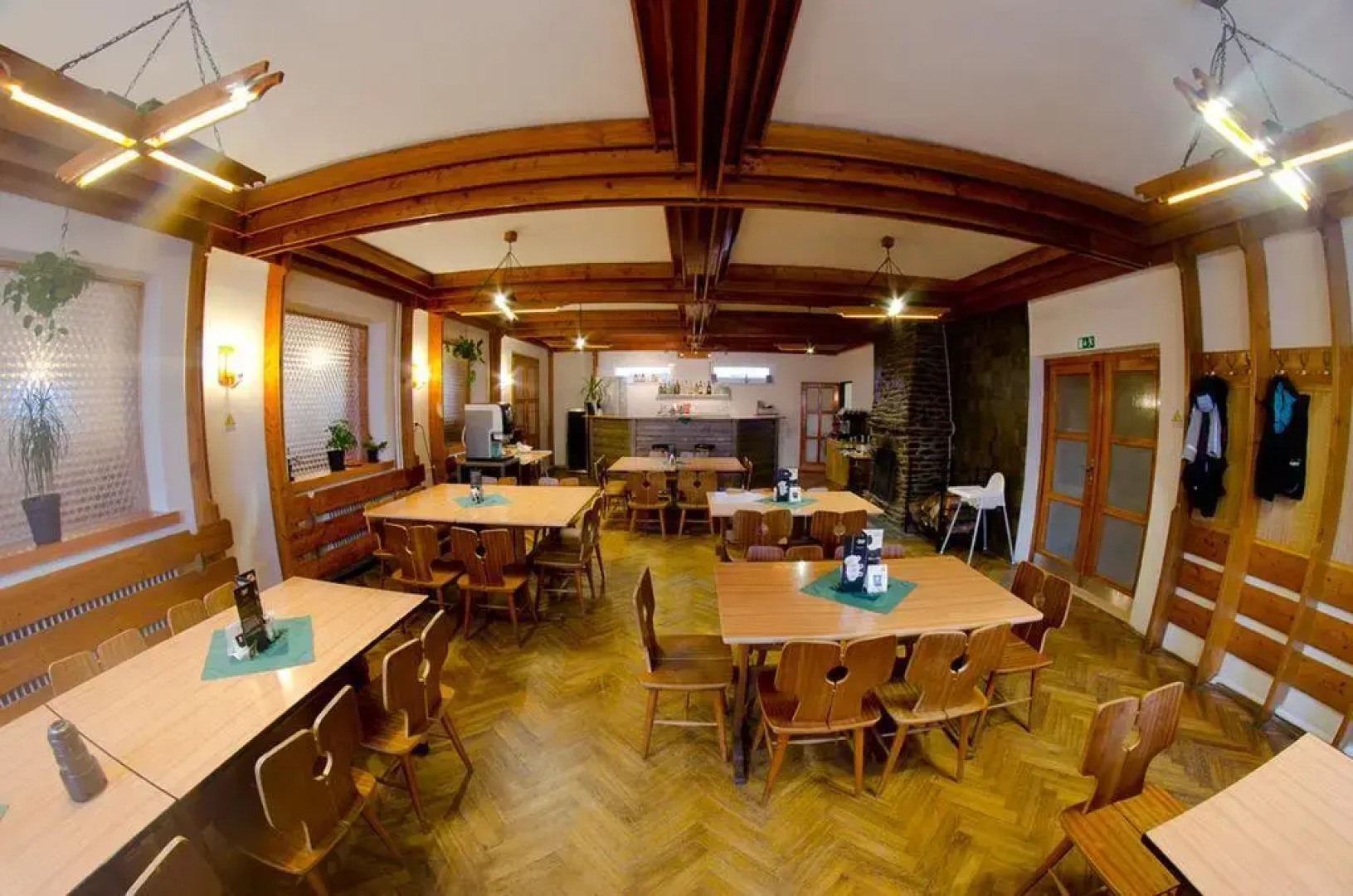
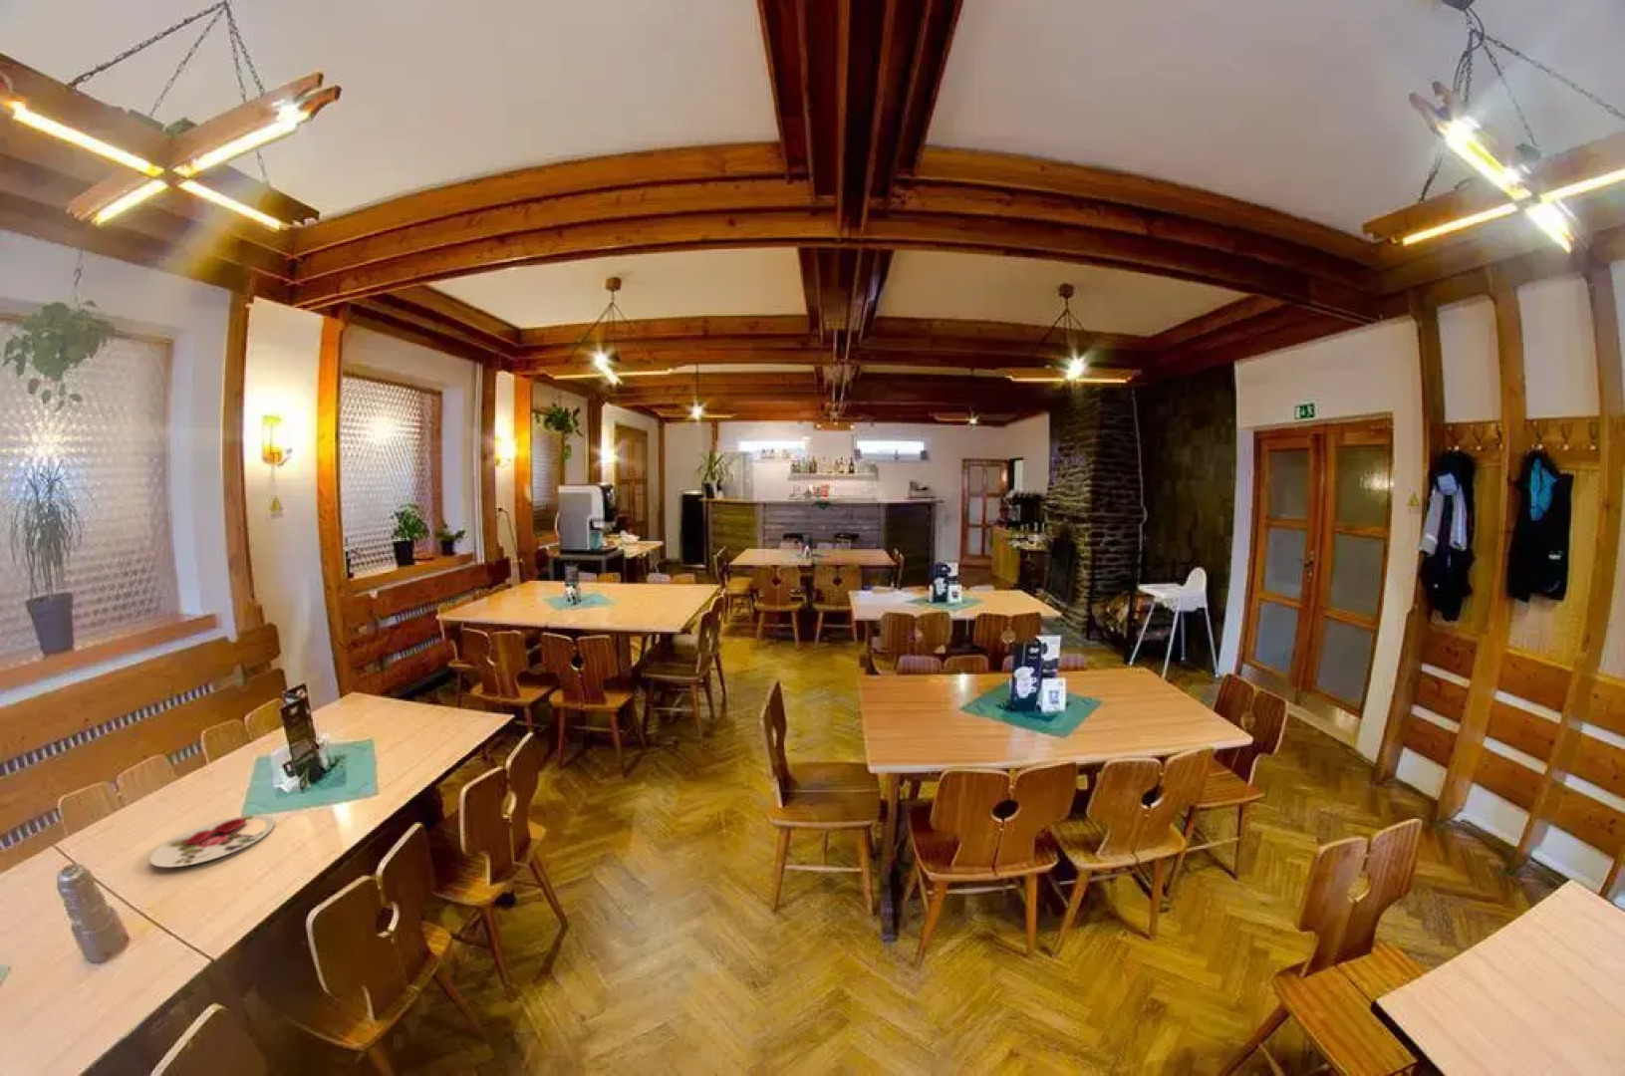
+ plate [149,814,276,868]
